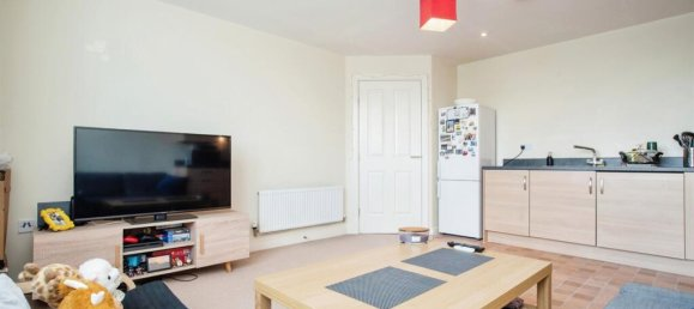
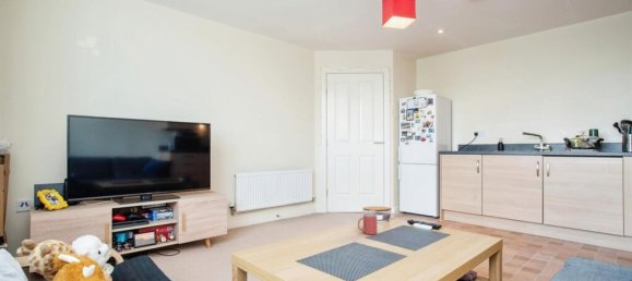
+ mug [357,212,378,235]
